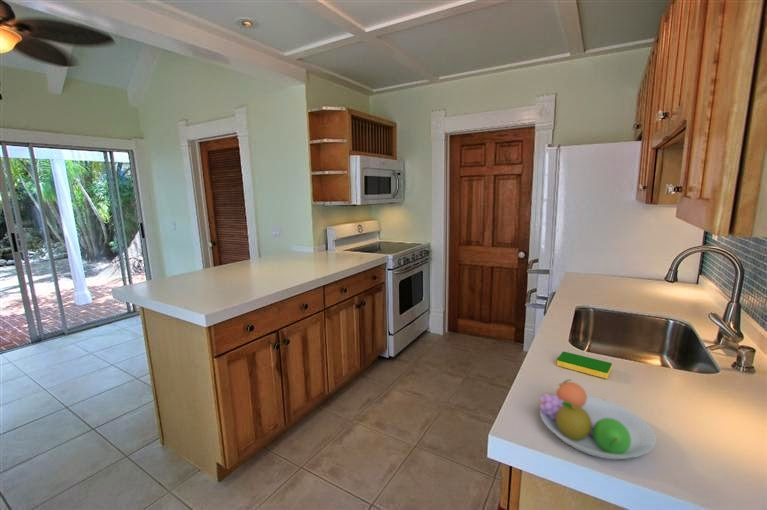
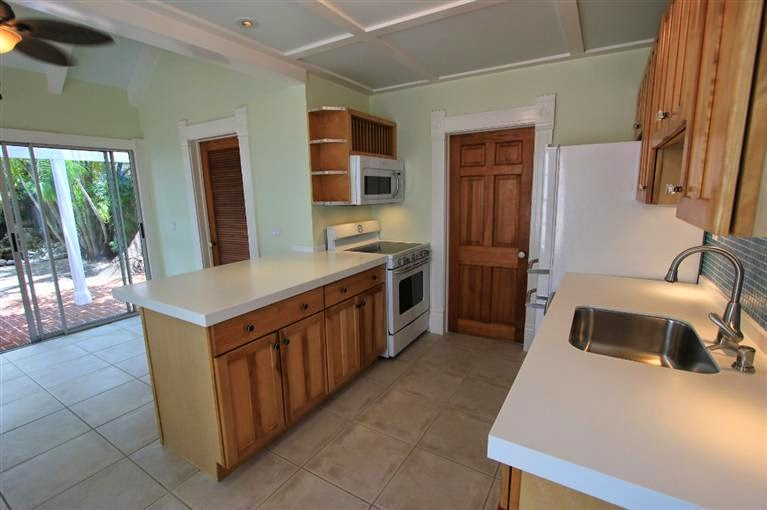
- fruit bowl [538,378,657,460]
- dish sponge [556,351,613,380]
